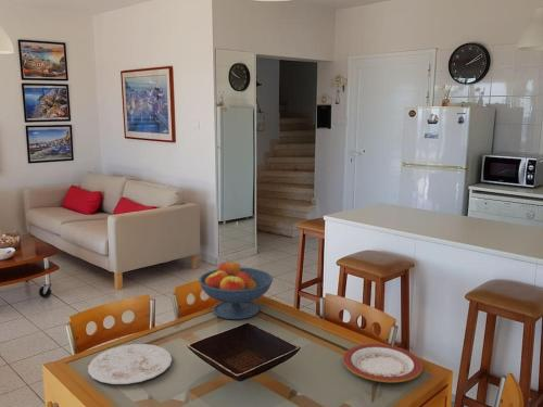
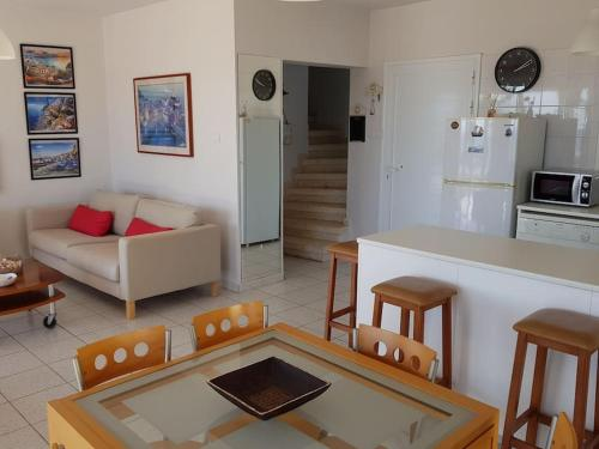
- plate [87,343,173,385]
- plate [342,343,424,383]
- fruit bowl [198,258,274,320]
